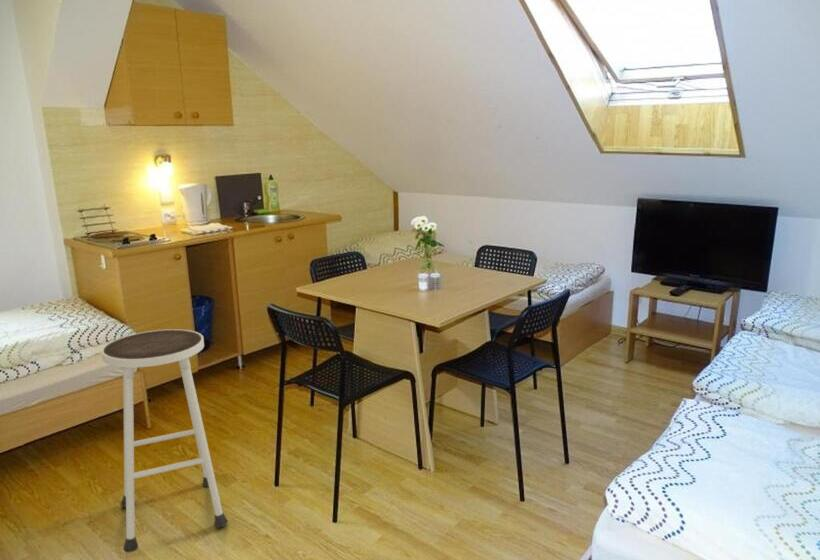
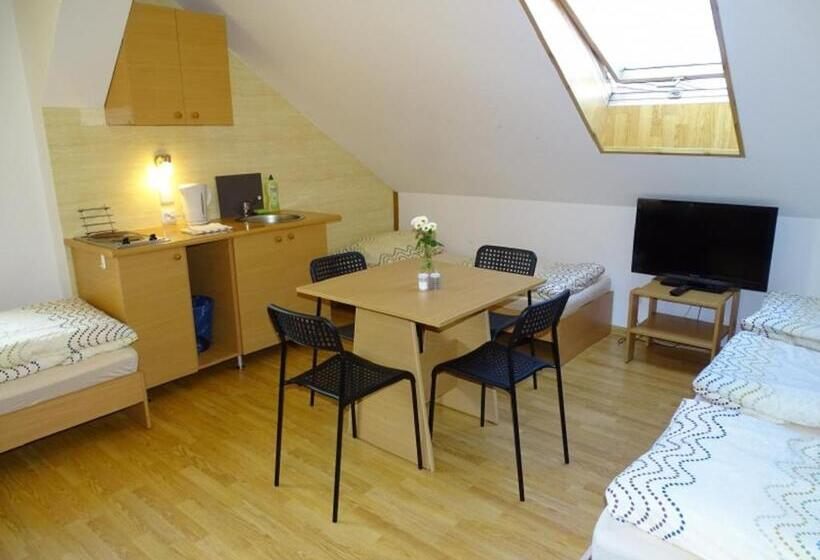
- stool [100,328,229,553]
